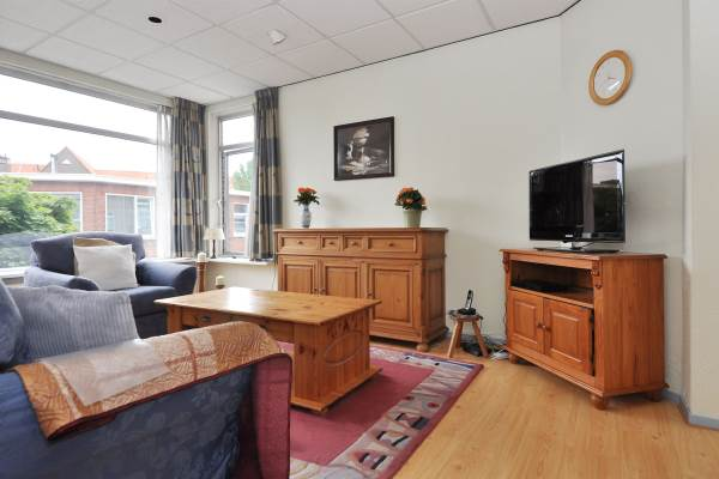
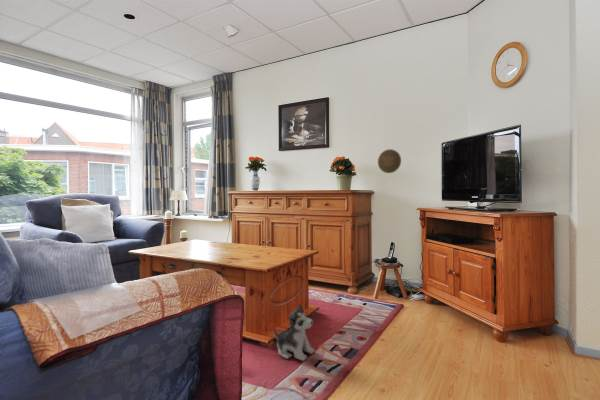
+ decorative plate [377,148,402,174]
+ plush toy [272,302,315,362]
